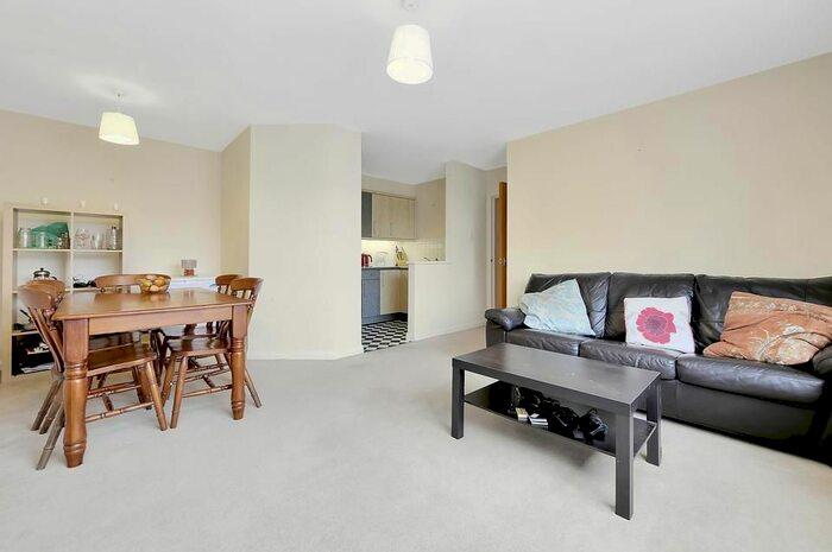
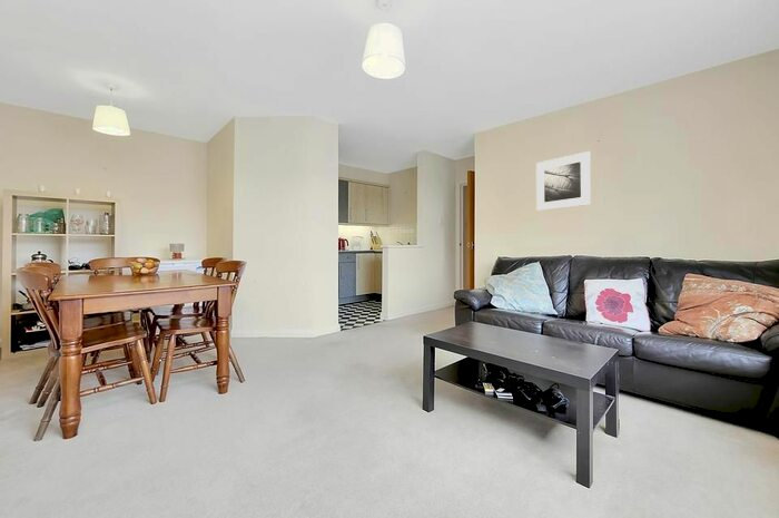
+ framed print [535,150,592,212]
